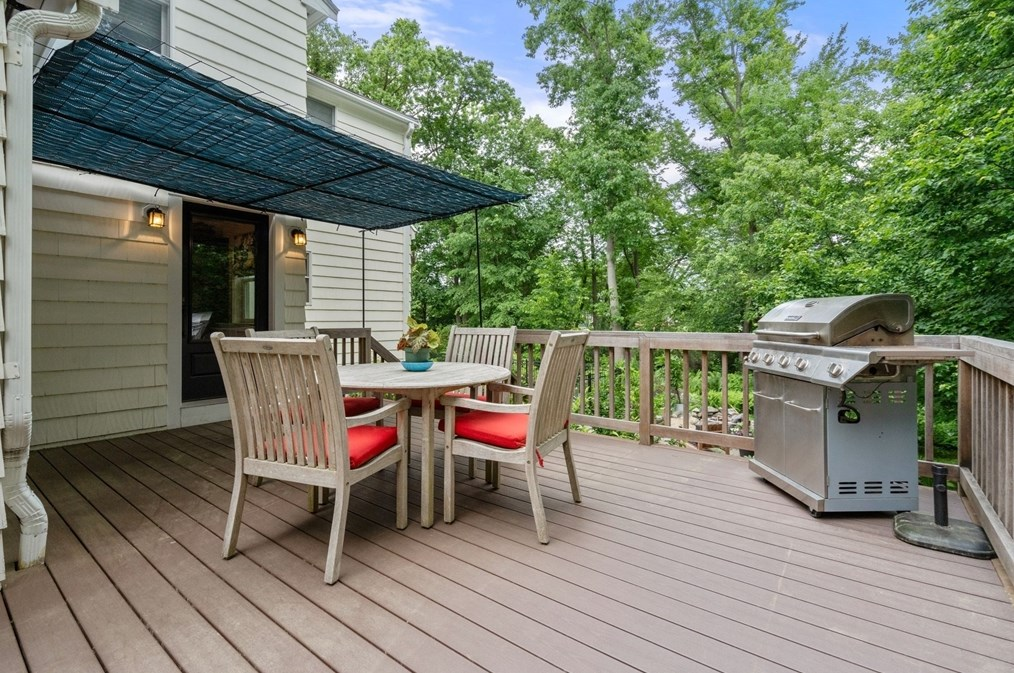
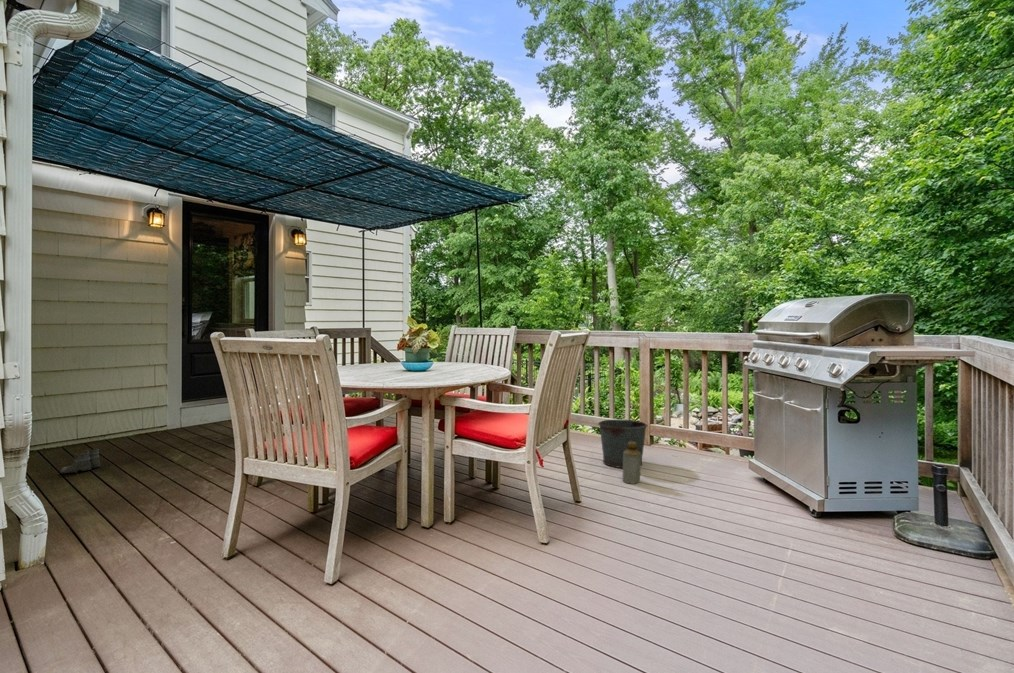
+ bucket [597,419,649,469]
+ boots [60,448,102,474]
+ bottle [622,442,642,485]
